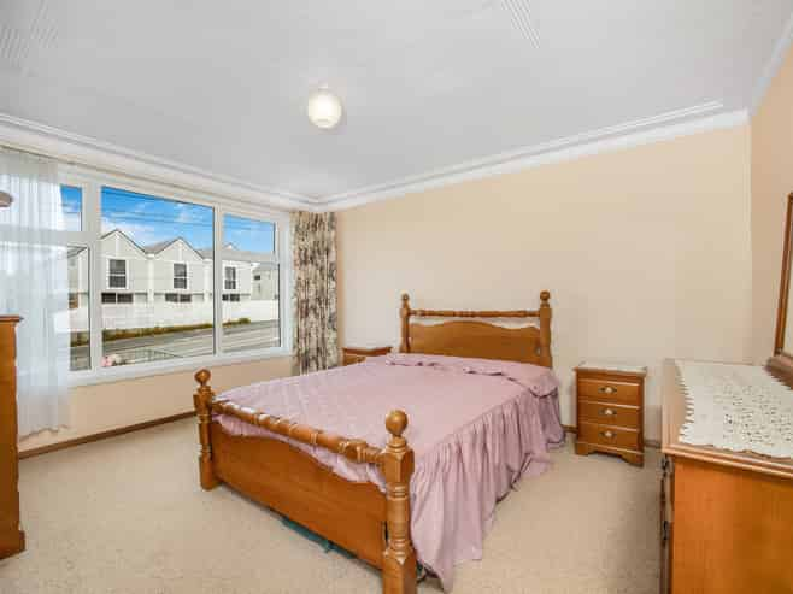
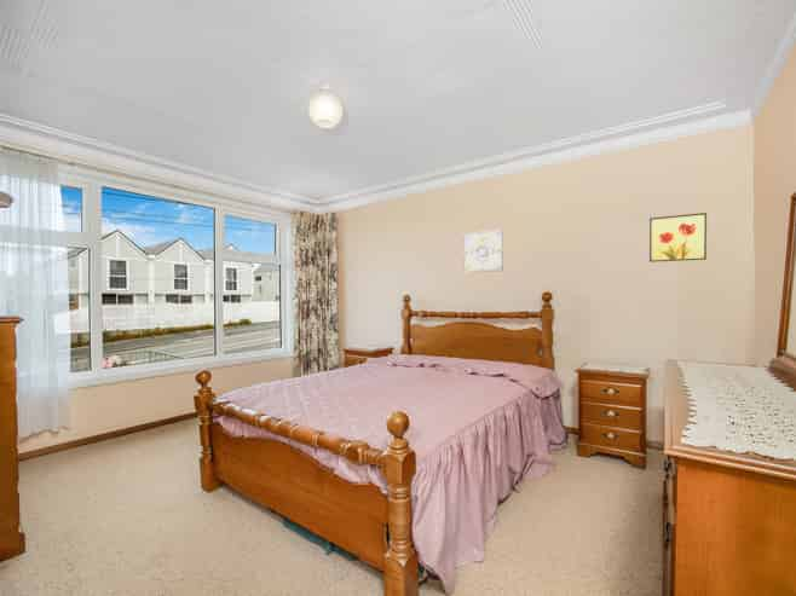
+ wall art [648,212,708,264]
+ wall art [463,228,504,273]
